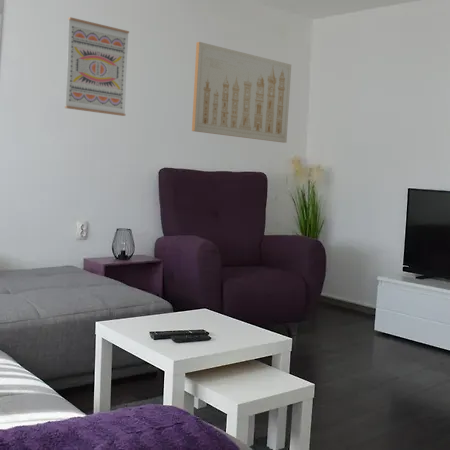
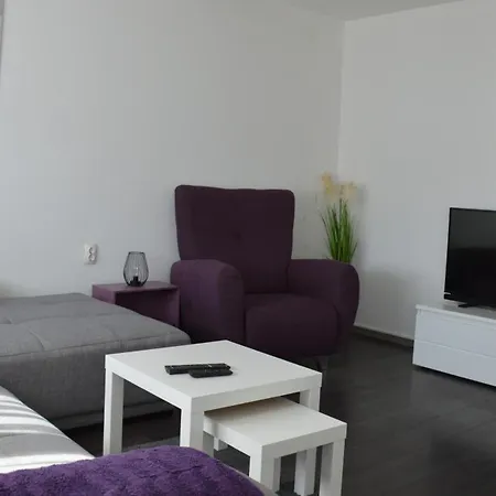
- wall art [64,16,130,117]
- wall art [191,41,292,144]
